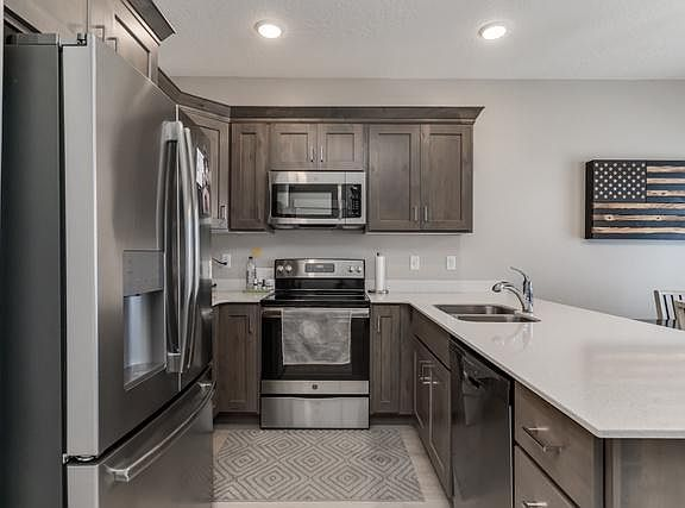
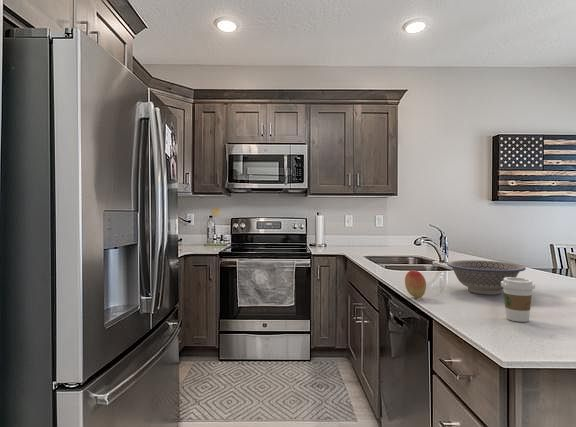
+ coffee cup [501,276,536,323]
+ fruit [404,270,427,299]
+ bowl [446,259,527,296]
